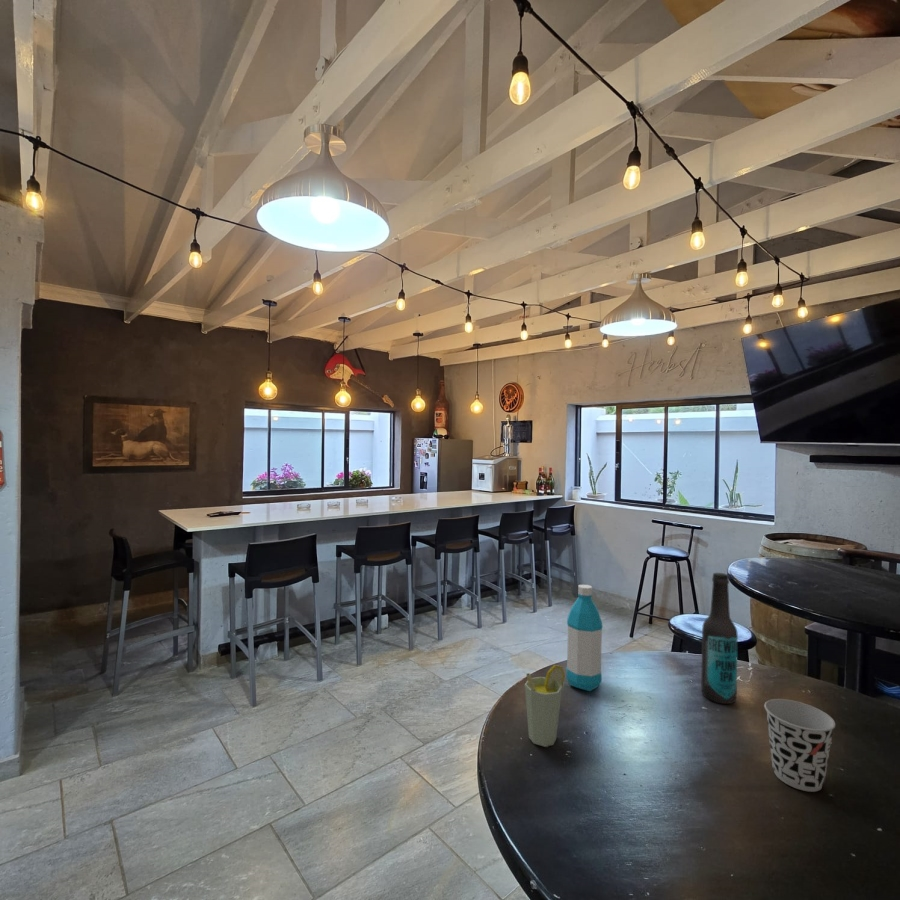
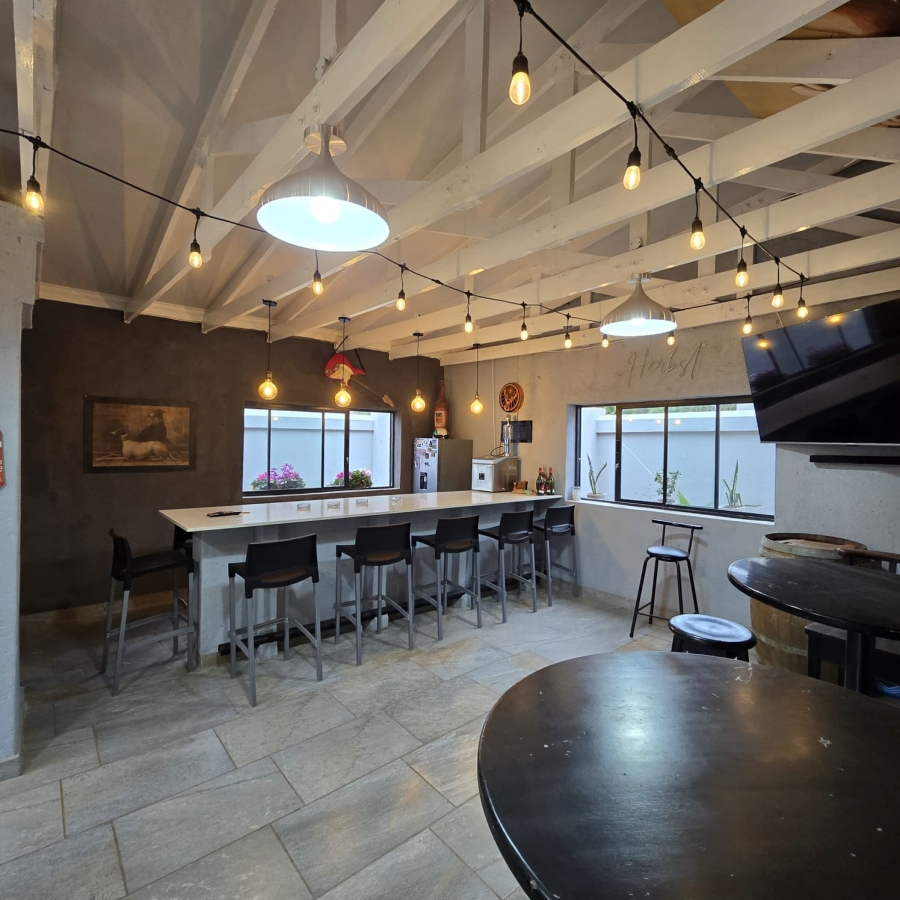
- water bottle [565,583,604,692]
- beer bottle [700,572,739,705]
- cup [763,698,836,793]
- cup [524,664,566,747]
